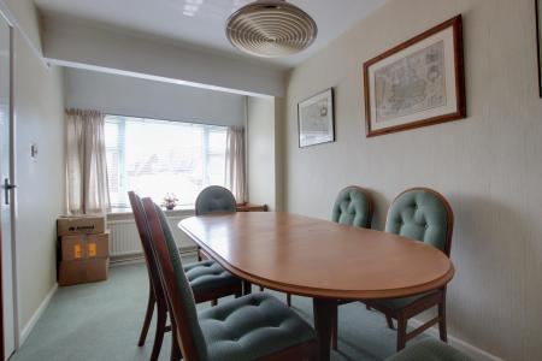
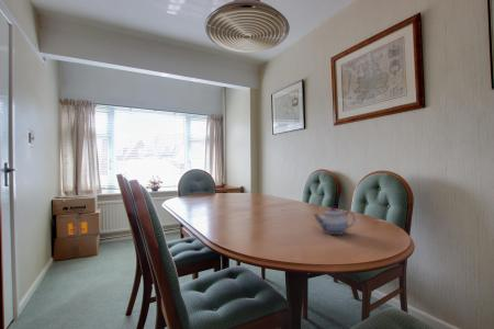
+ teapot [312,205,356,236]
